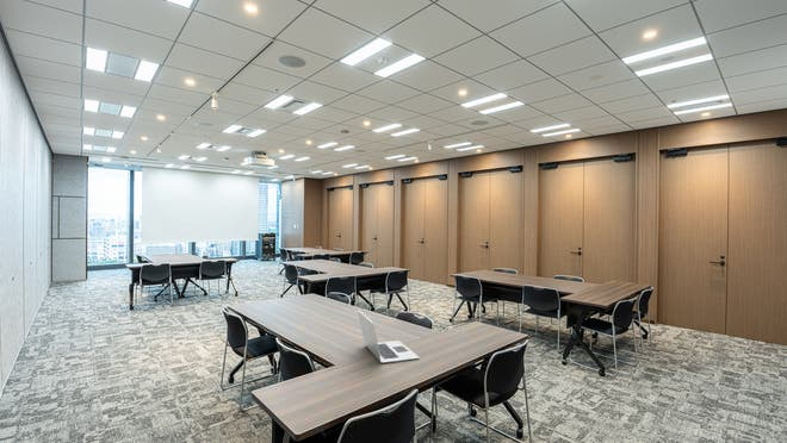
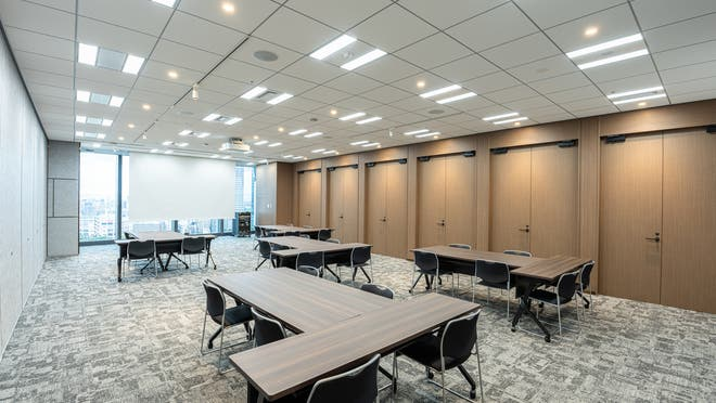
- laptop [357,308,420,364]
